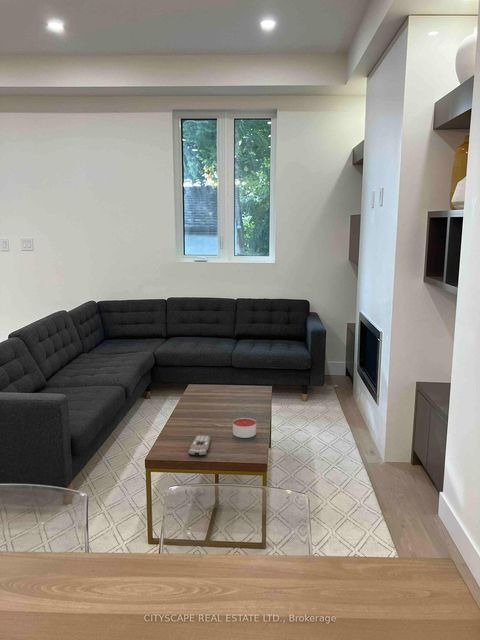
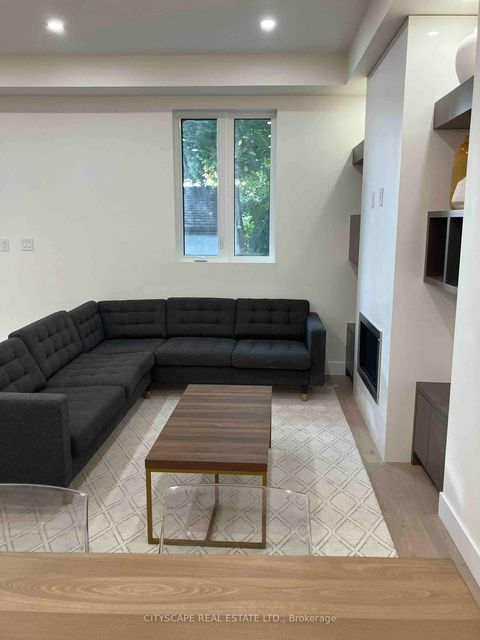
- candle [232,417,257,439]
- remote control [187,434,211,457]
